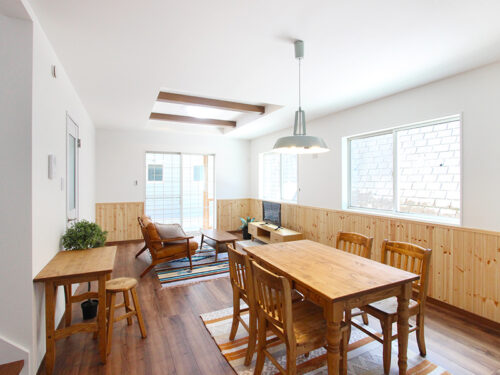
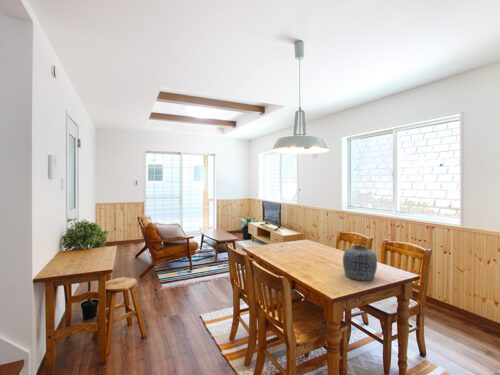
+ vase [342,244,378,281]
